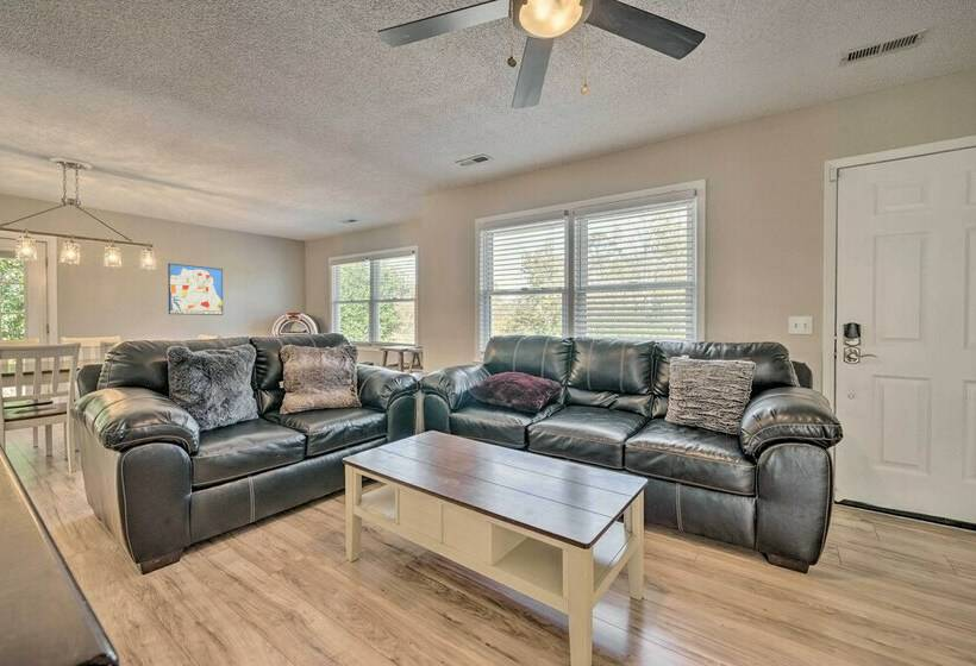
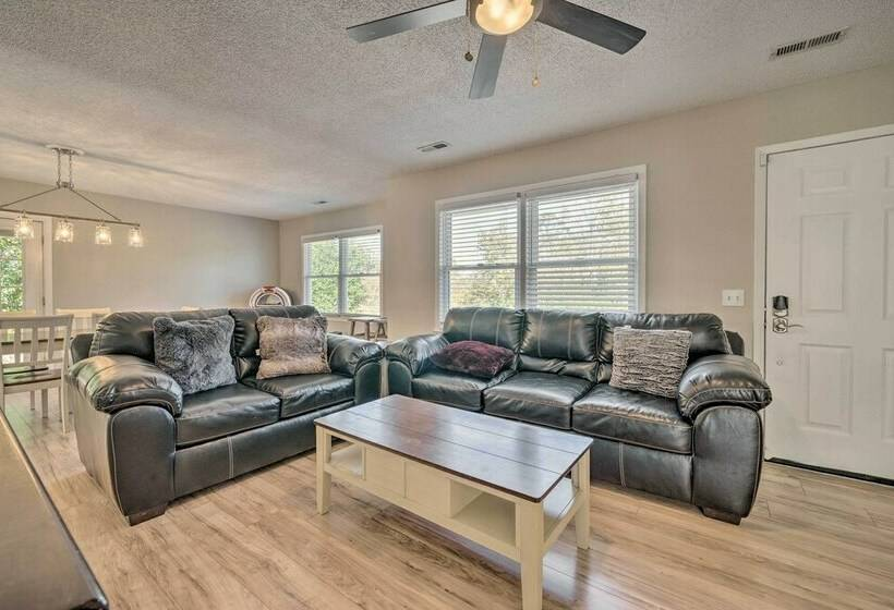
- wall art [167,263,224,316]
